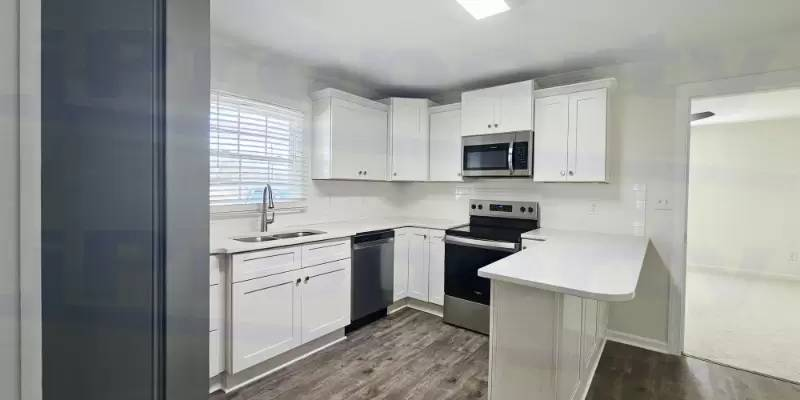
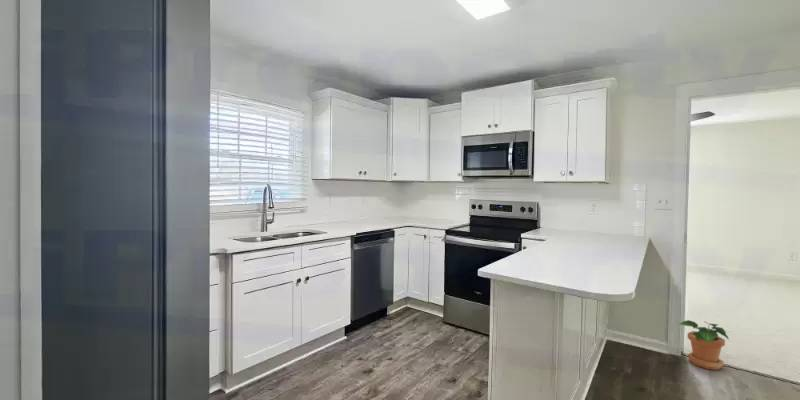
+ potted plant [678,319,730,371]
